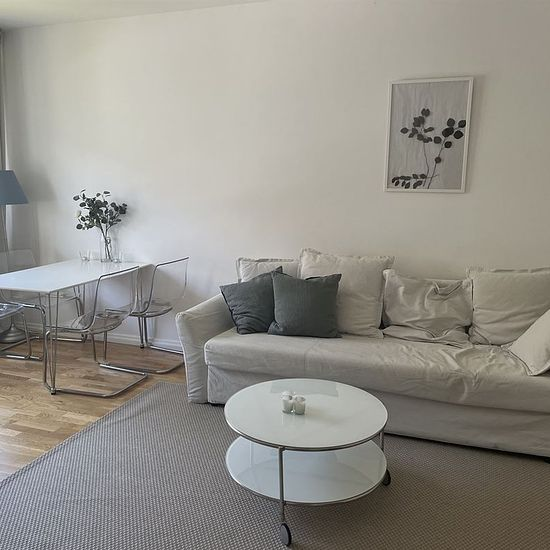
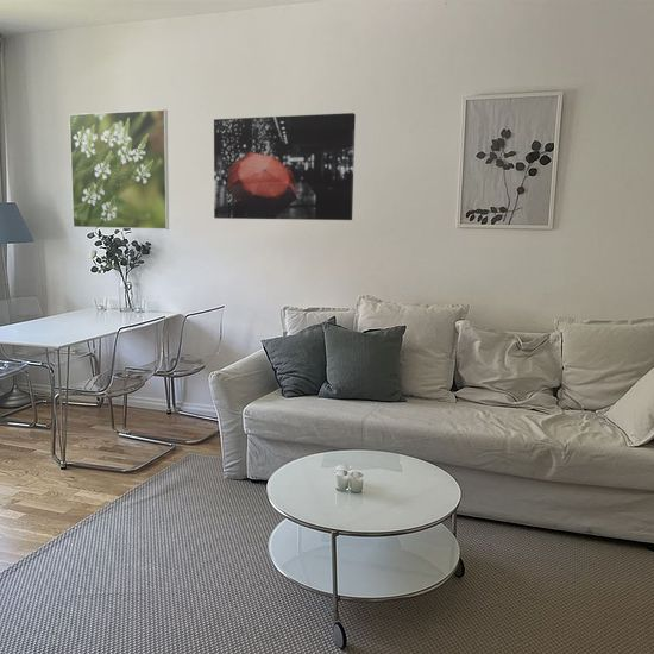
+ wall art [213,112,357,221]
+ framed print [68,108,170,231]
